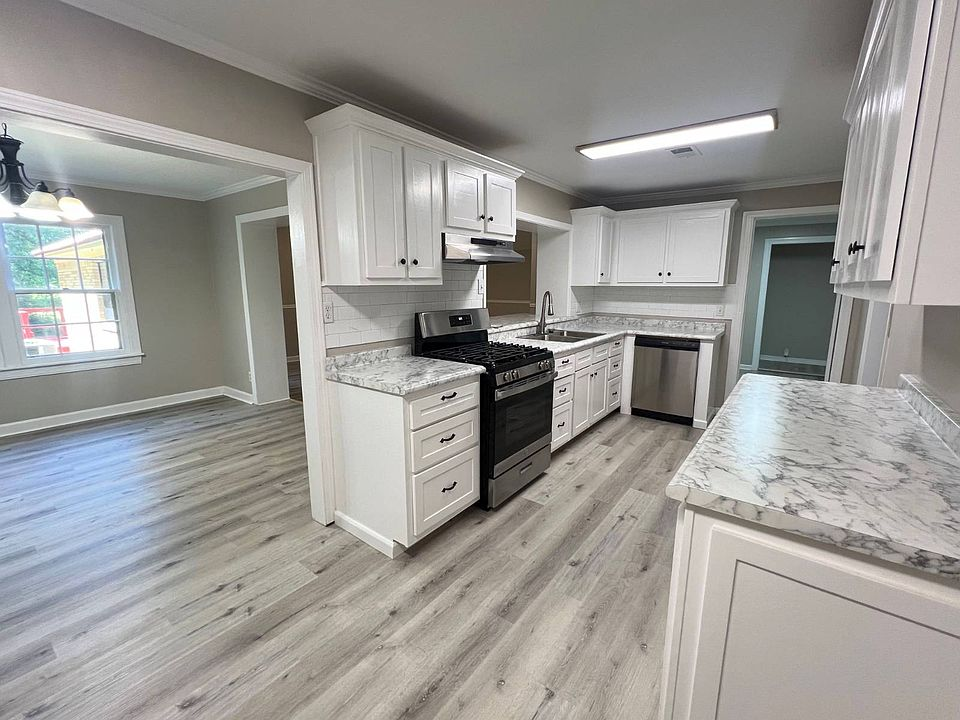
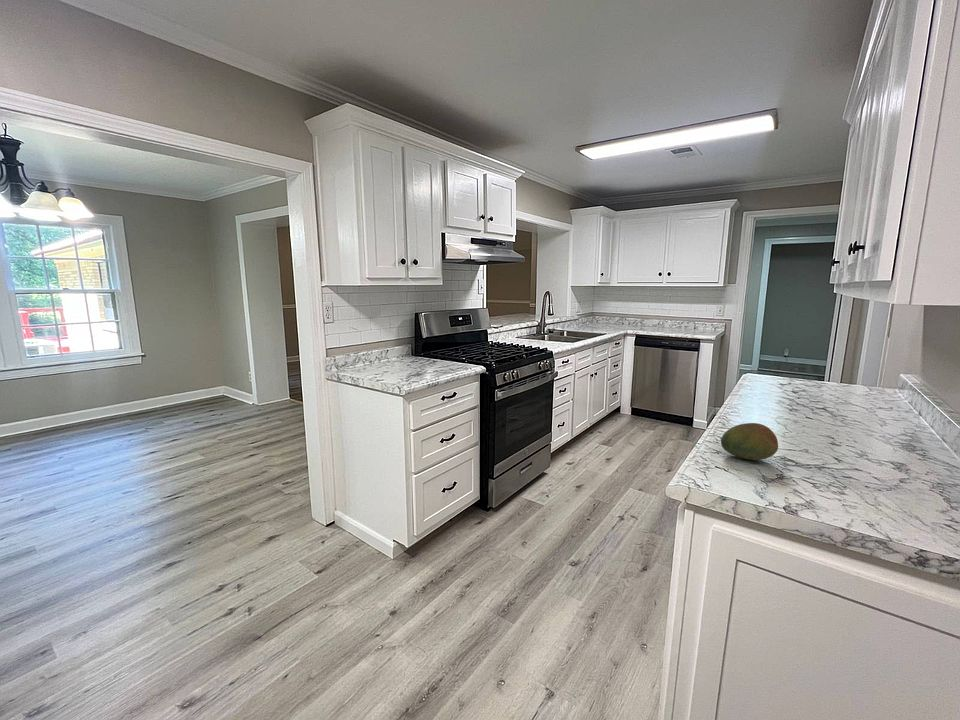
+ fruit [720,422,779,461]
